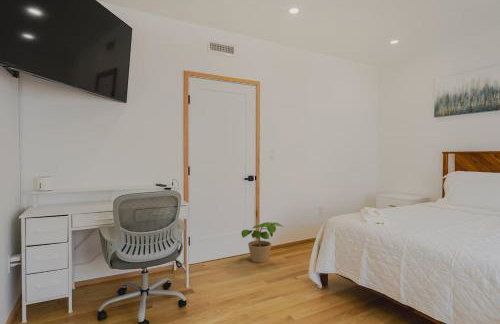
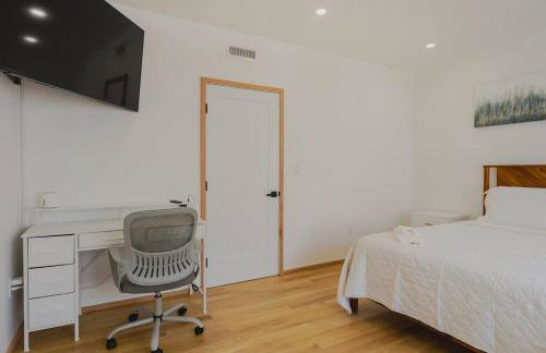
- potted plant [240,221,285,264]
